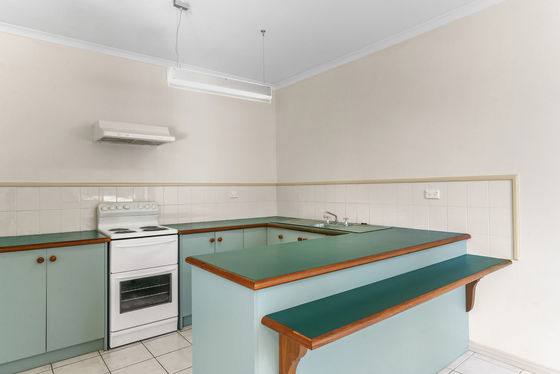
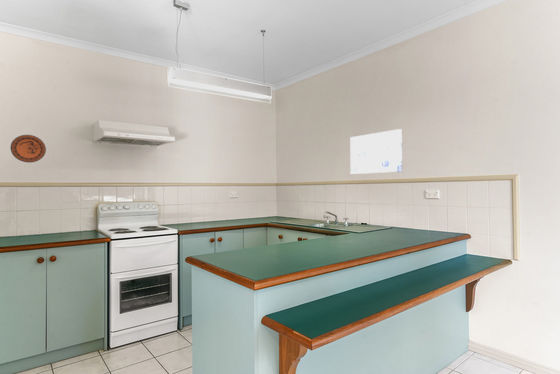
+ wall art [349,128,403,175]
+ decorative plate [9,134,47,163]
